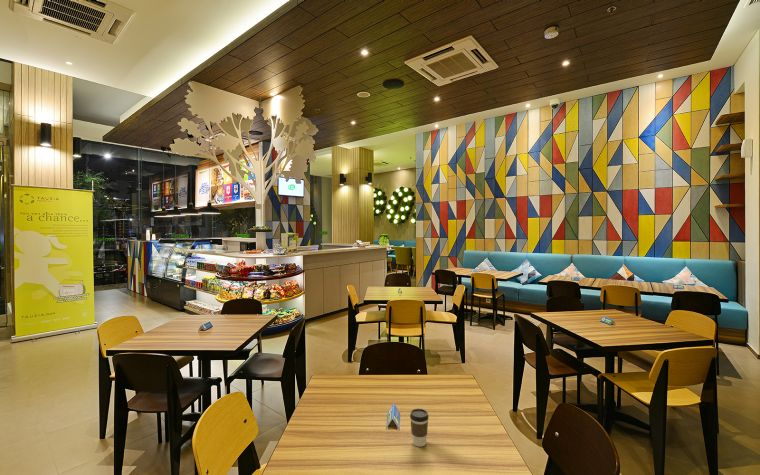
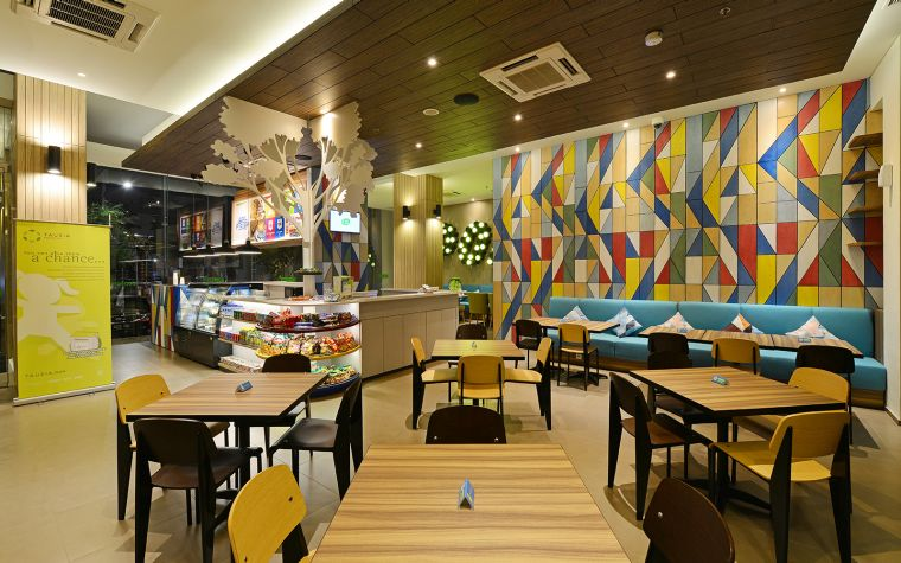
- coffee cup [409,407,430,448]
